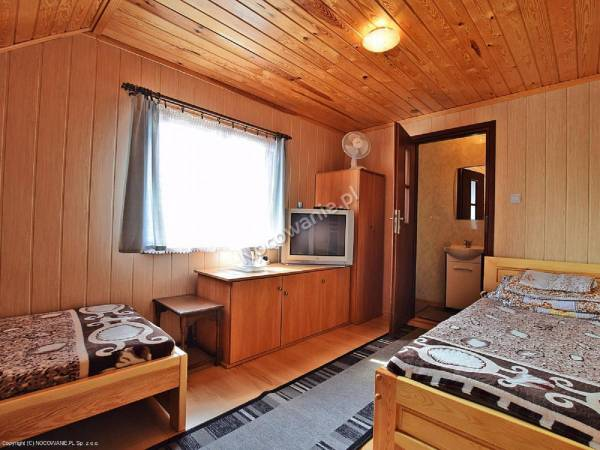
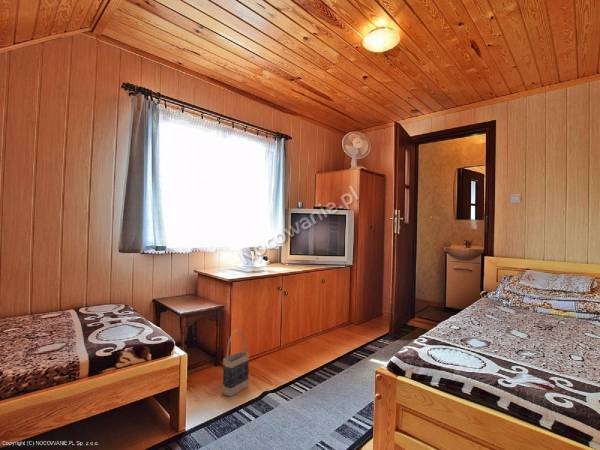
+ bag [222,329,250,397]
